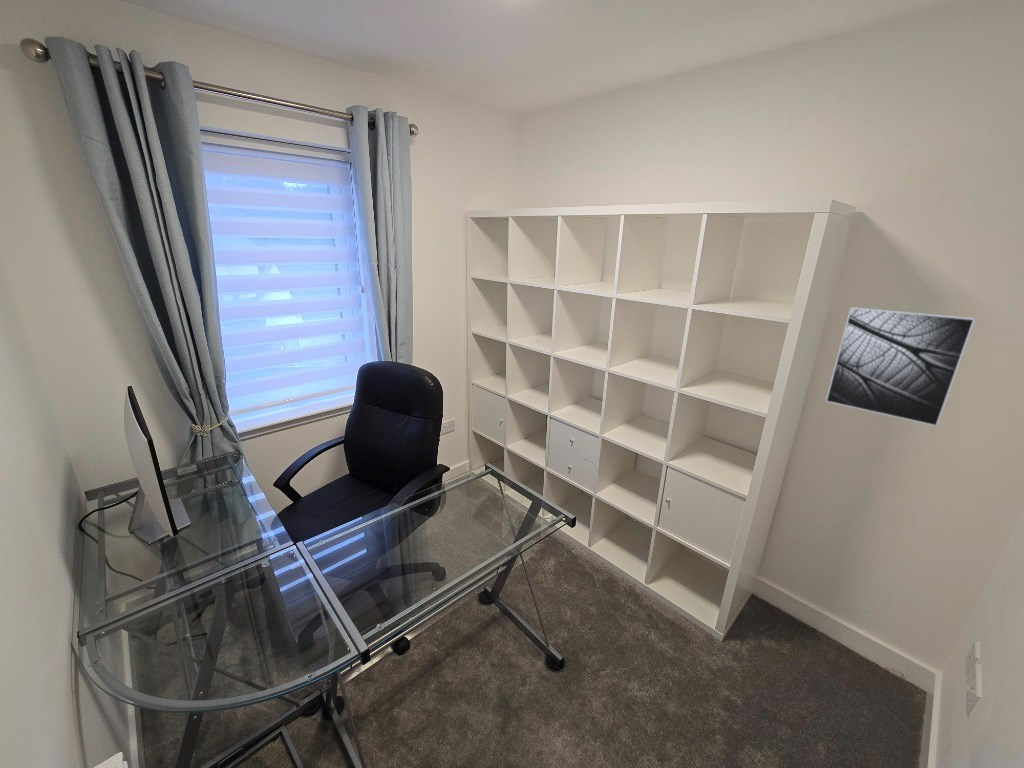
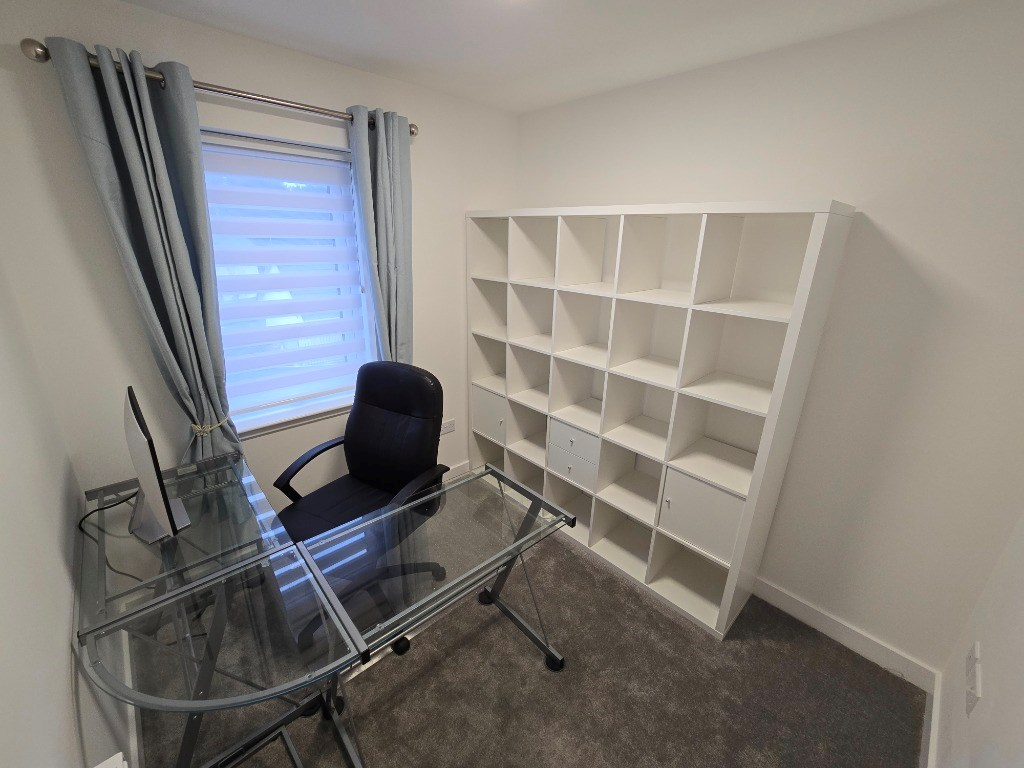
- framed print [824,306,976,427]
